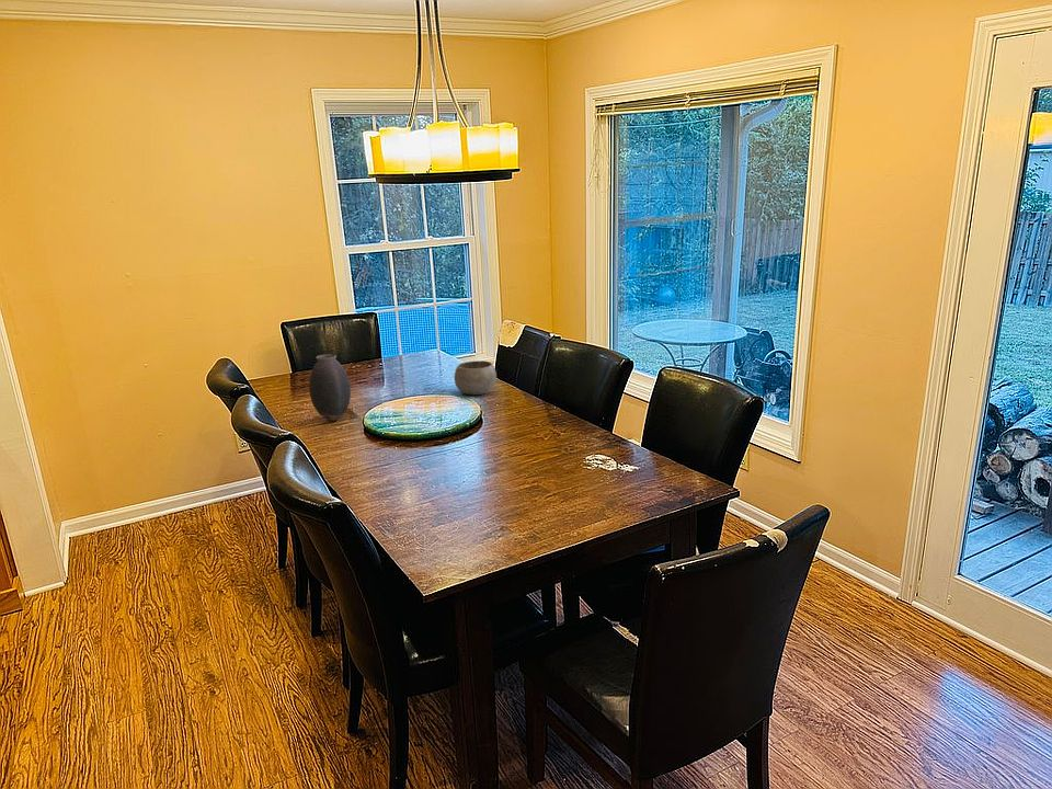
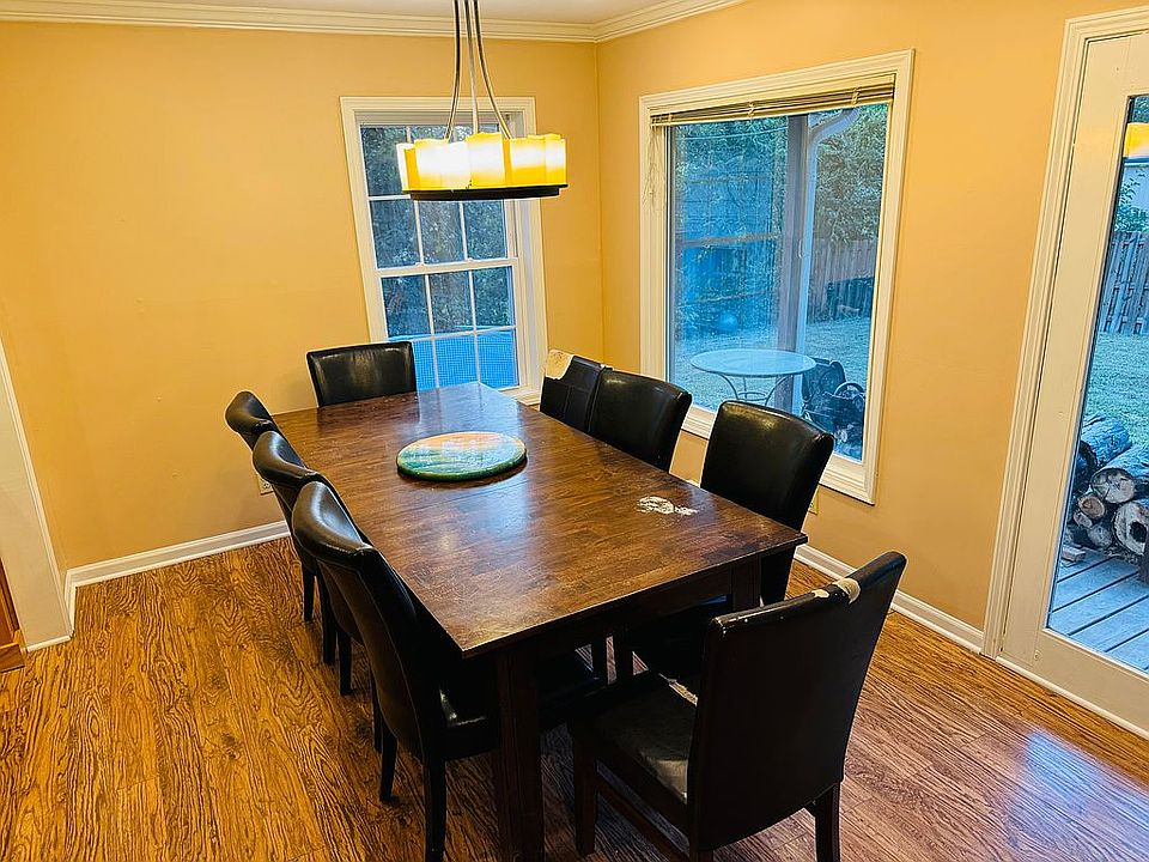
- bowl [454,359,498,396]
- vase [308,353,352,422]
